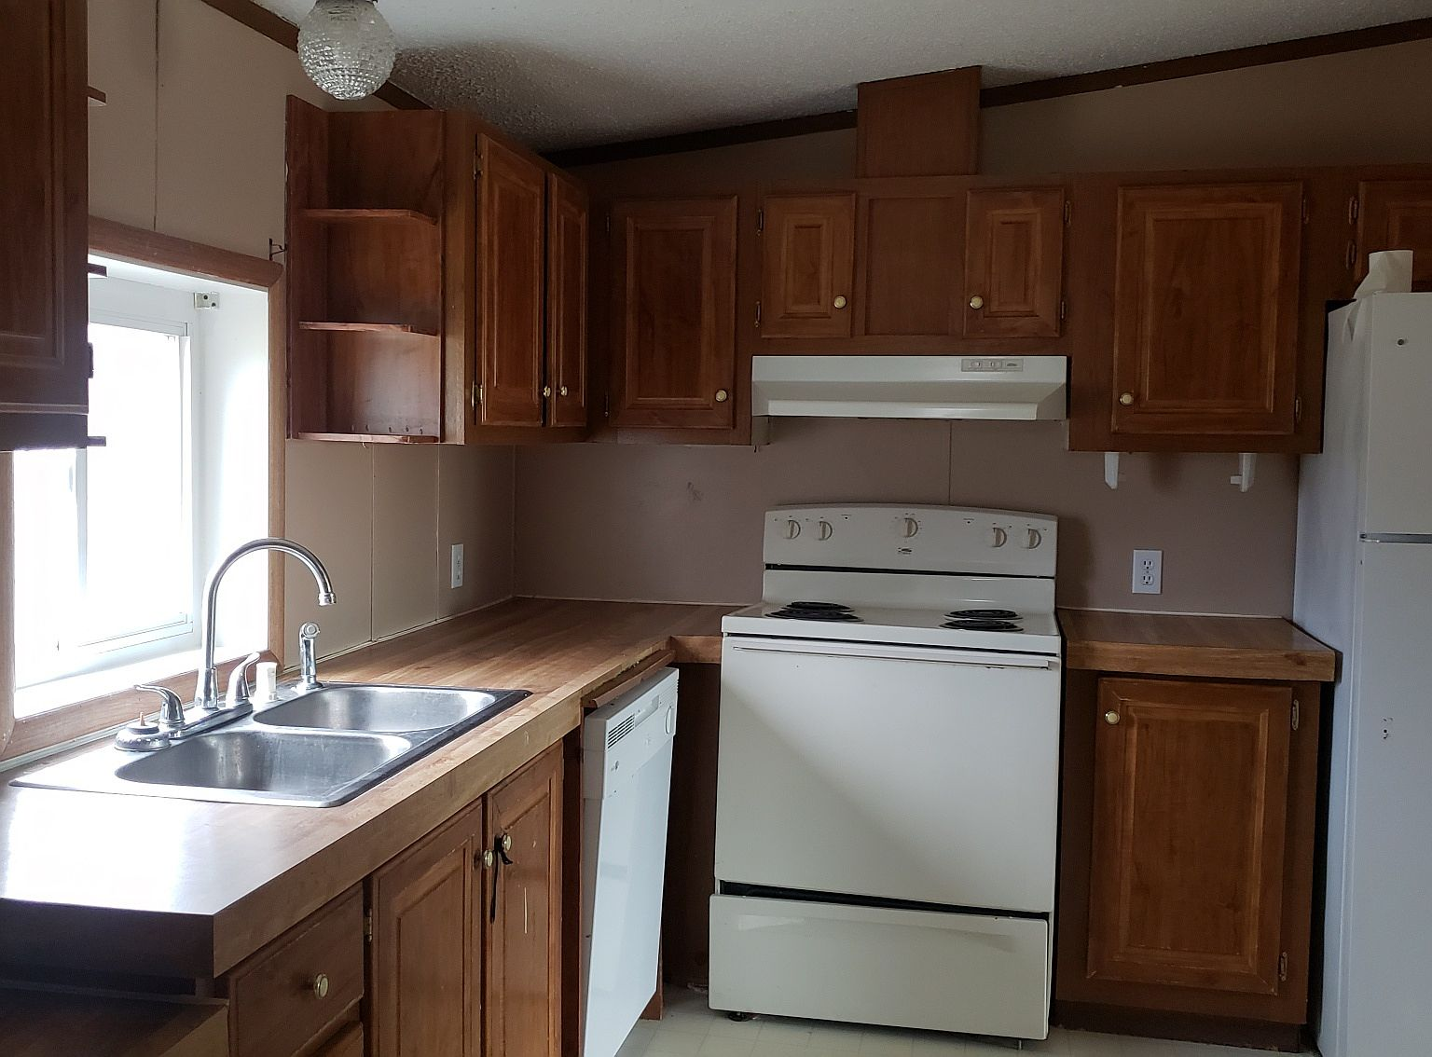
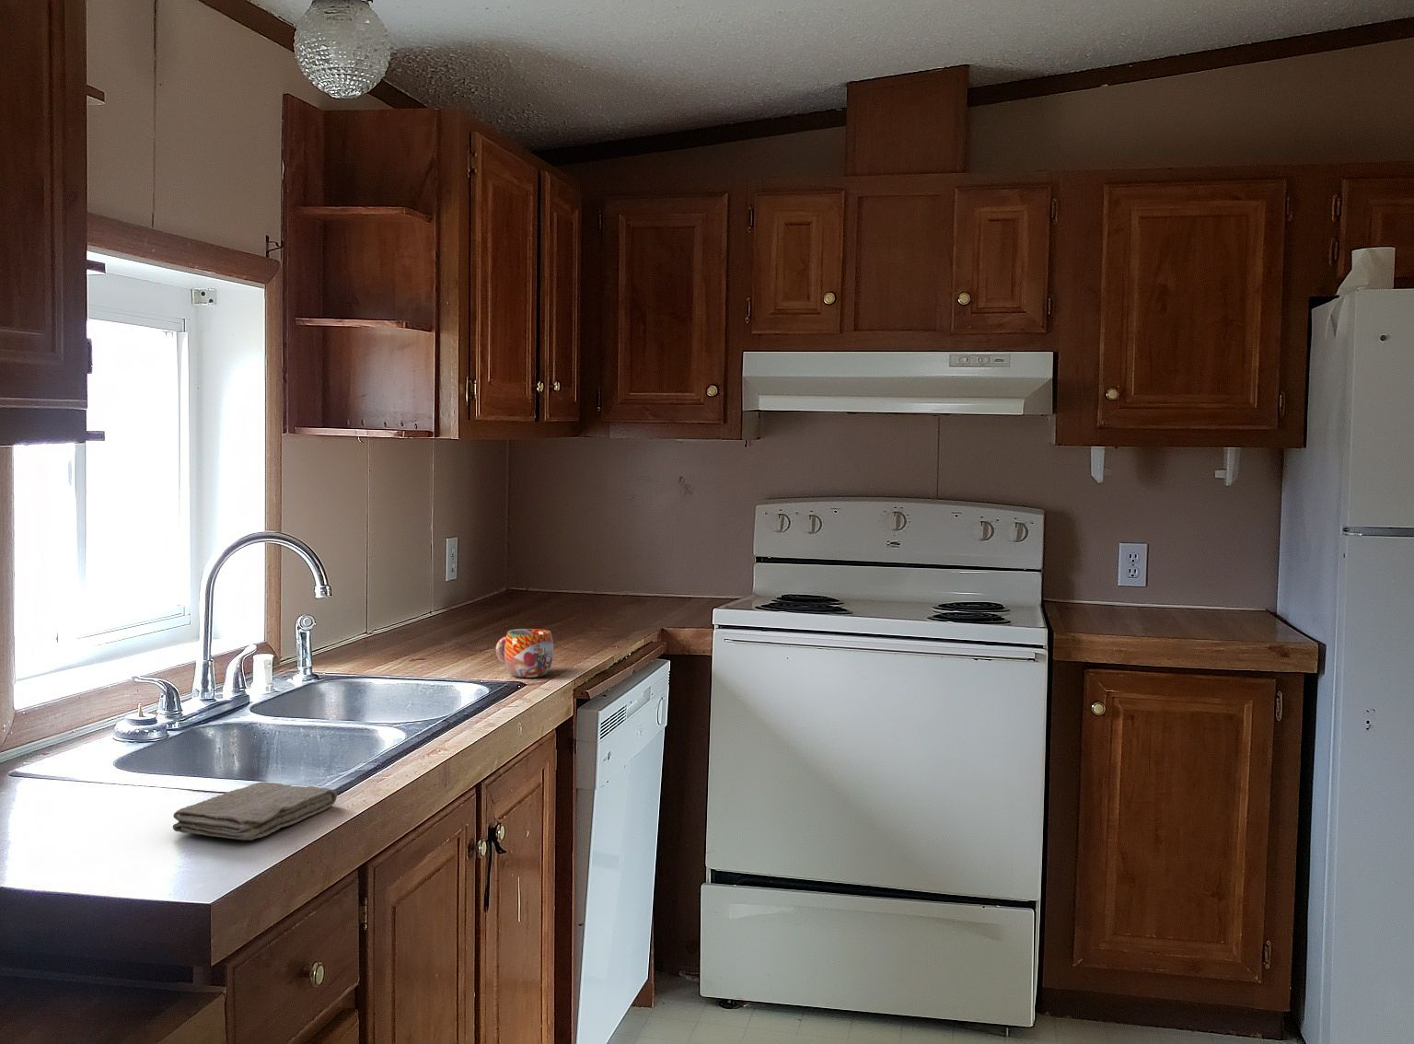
+ washcloth [172,781,338,841]
+ mug [495,628,554,678]
